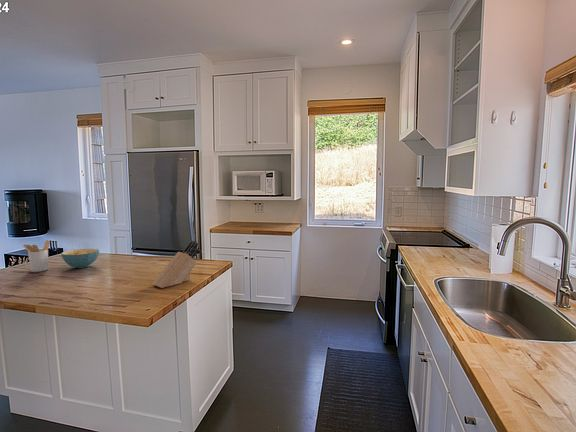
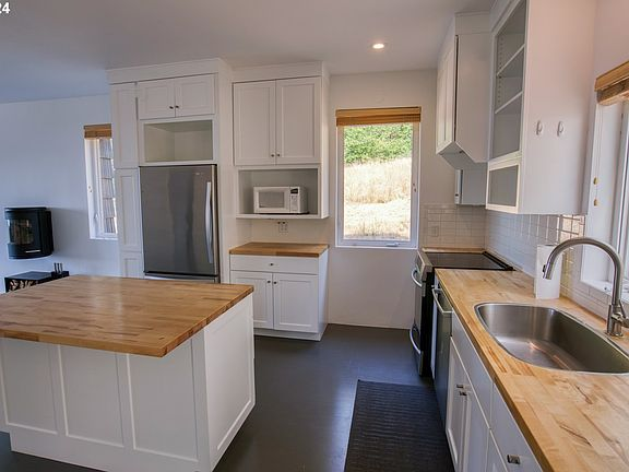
- utensil holder [22,240,51,273]
- knife block [151,241,201,289]
- cereal bowl [60,248,100,269]
